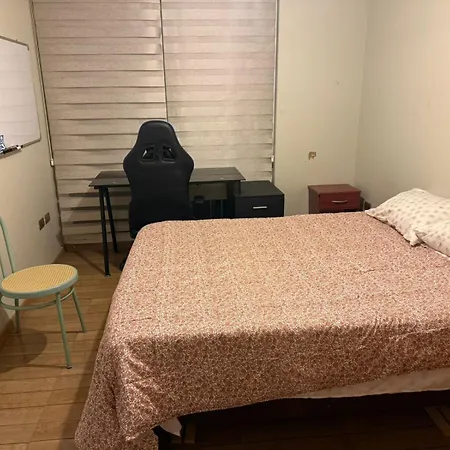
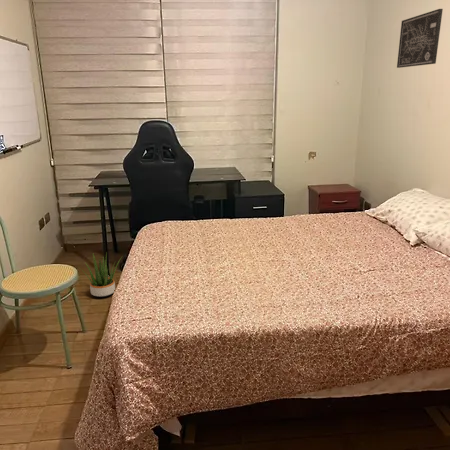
+ wall art [396,8,444,69]
+ potted plant [76,252,123,298]
